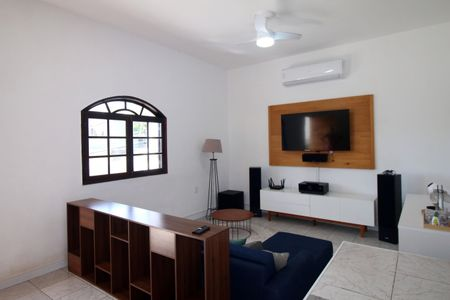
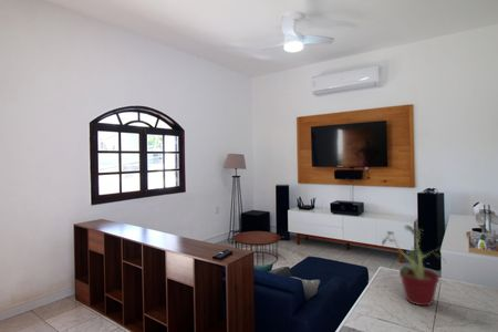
+ potted plant [381,224,447,308]
